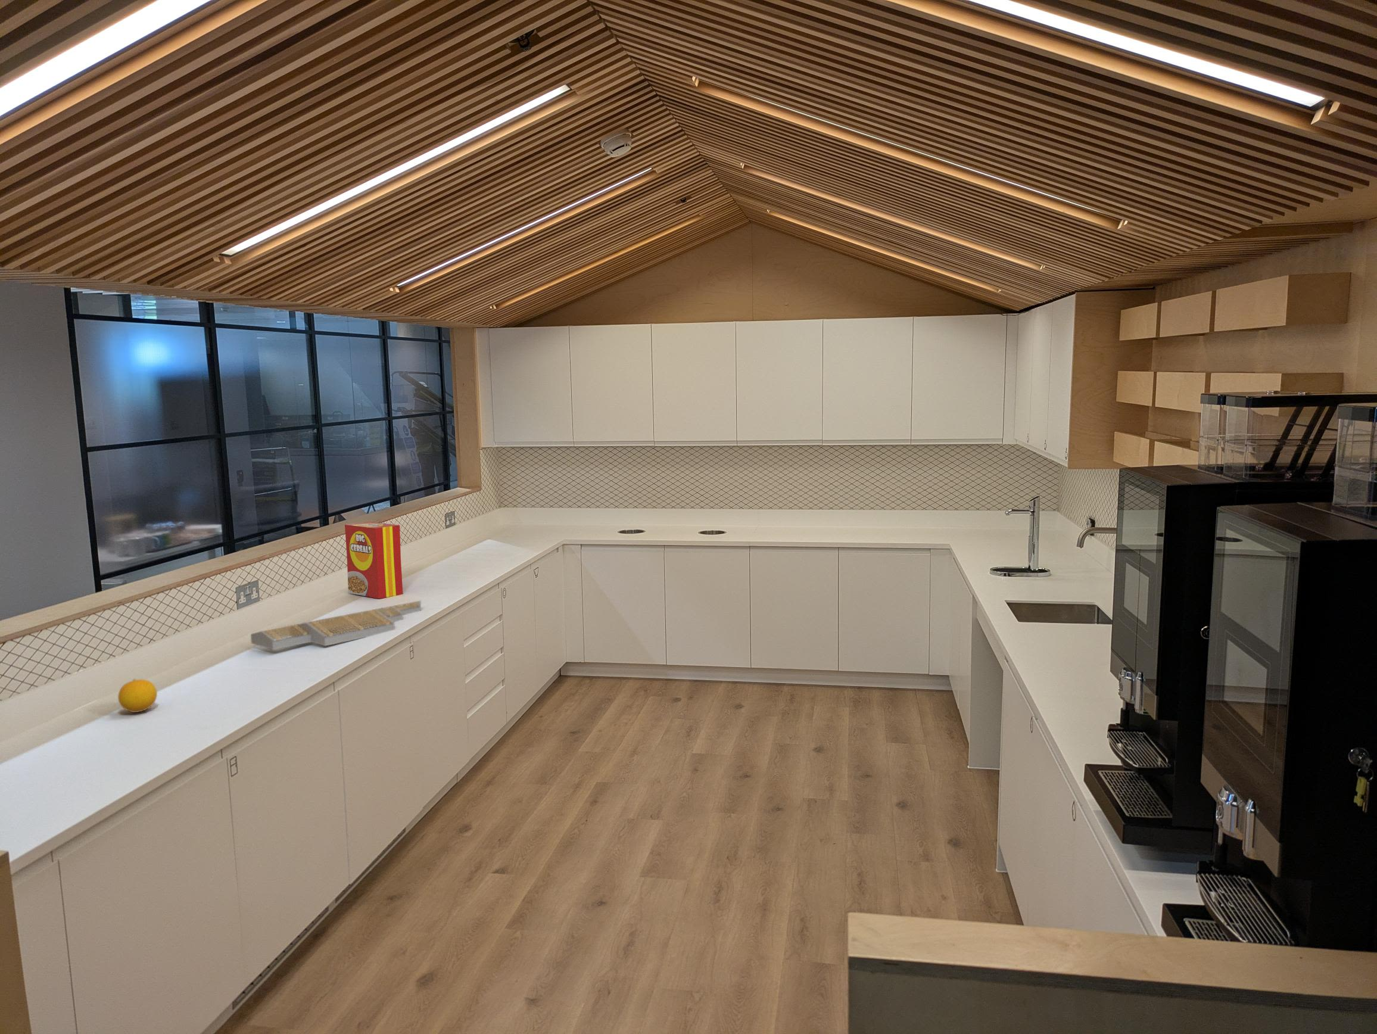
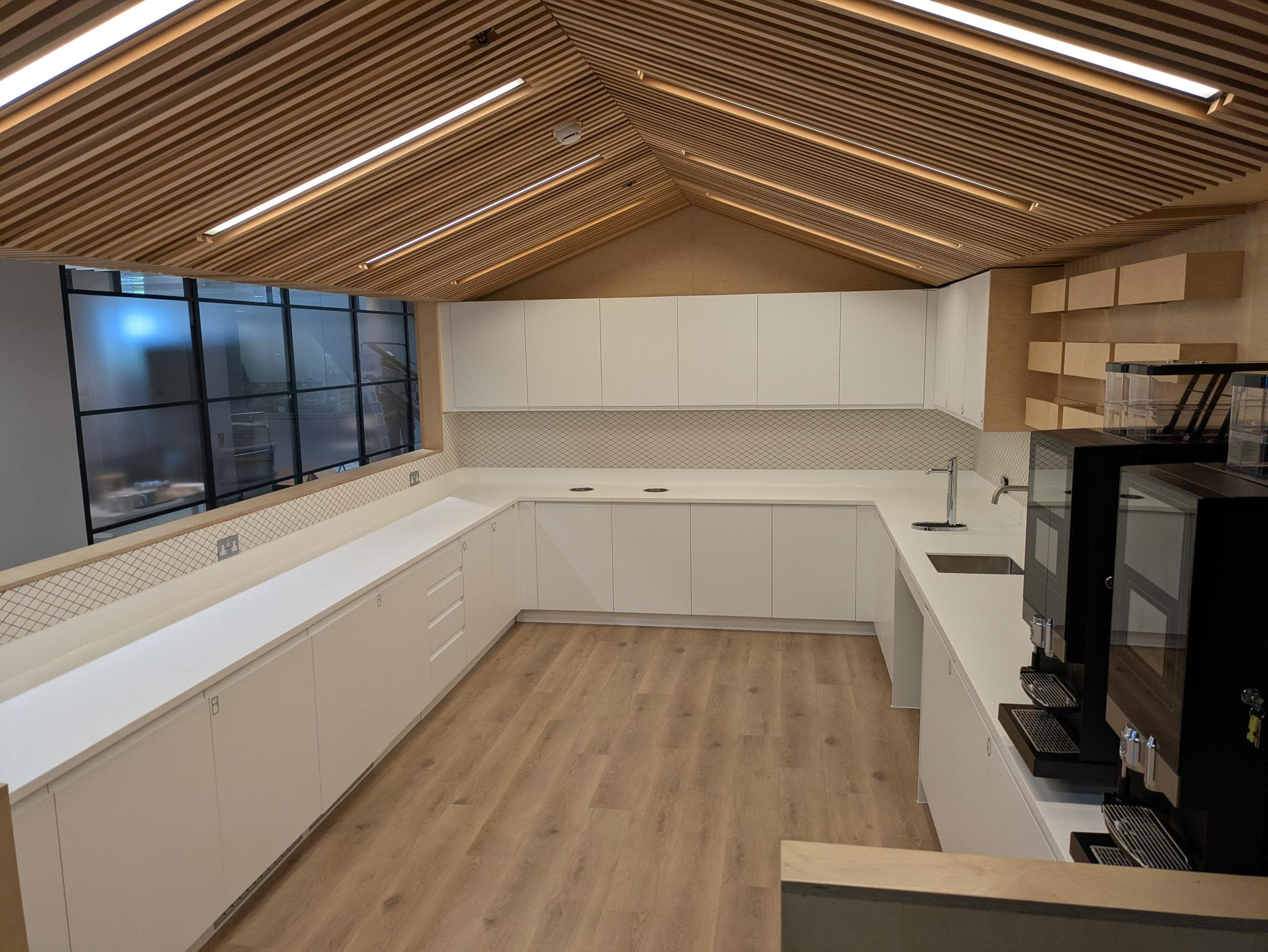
- fruit [117,678,157,713]
- cereal box [344,521,403,600]
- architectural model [250,600,421,651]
